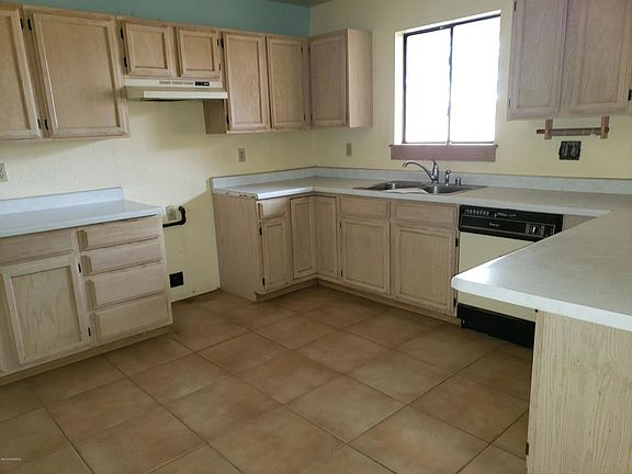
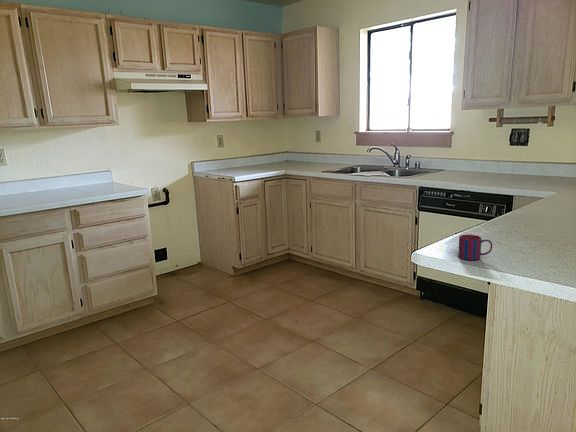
+ mug [457,234,493,261]
